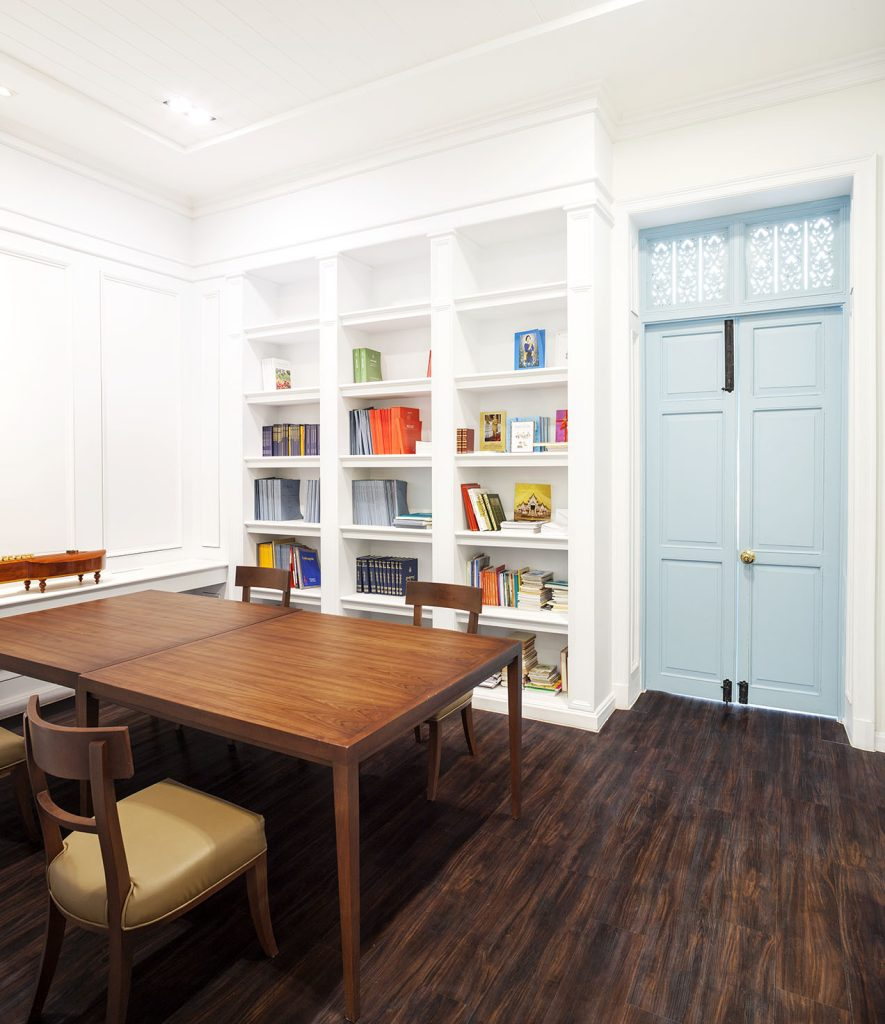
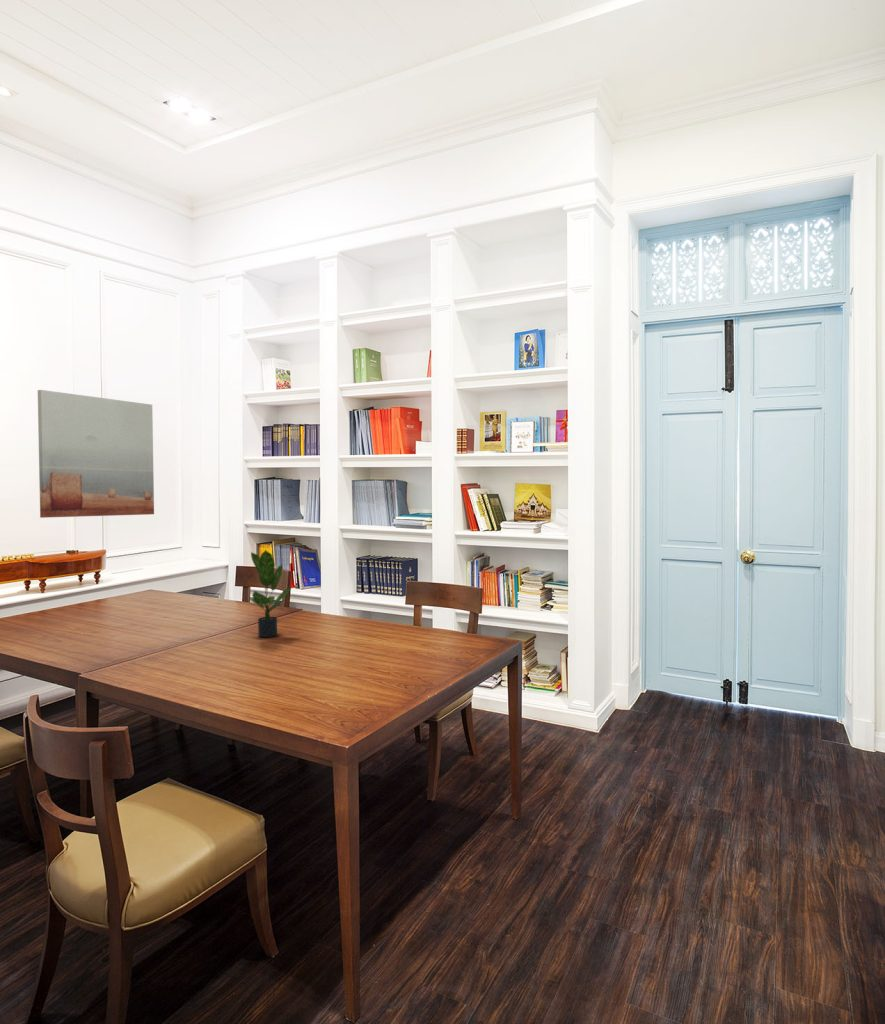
+ potted plant [248,548,293,638]
+ wall art [37,389,155,519]
